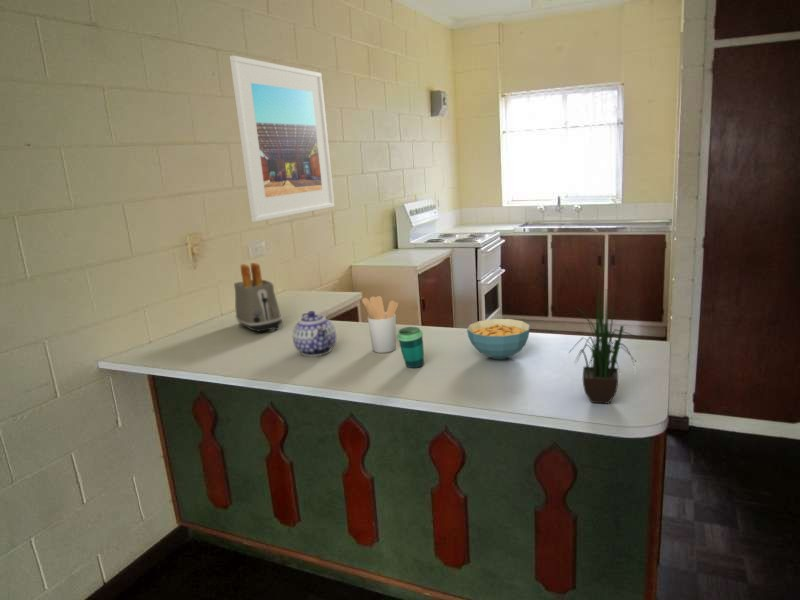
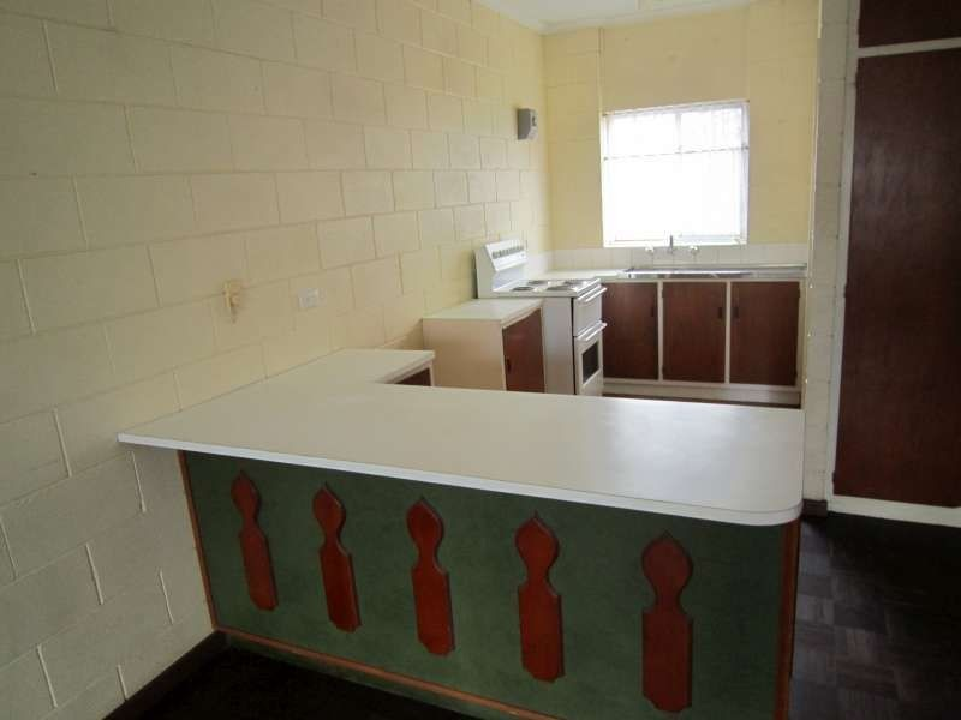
- cereal bowl [466,318,531,360]
- utensil holder [361,295,399,354]
- potted plant [566,284,642,405]
- cup [397,326,425,369]
- toaster [233,262,283,333]
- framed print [229,54,335,223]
- teapot [291,310,337,357]
